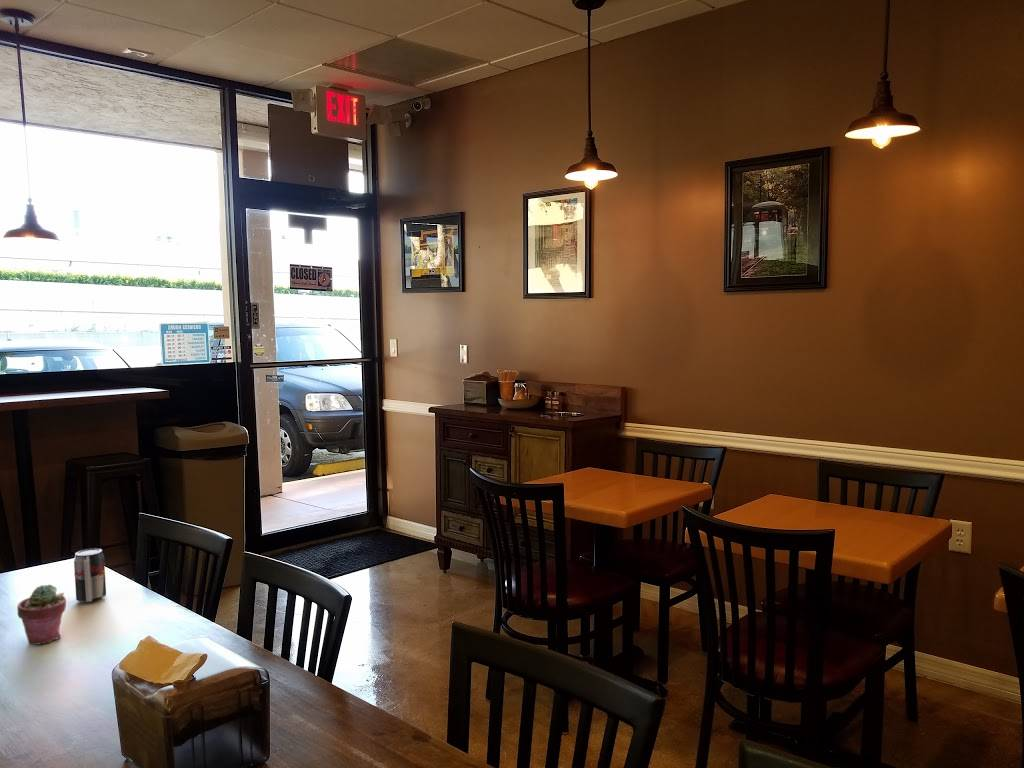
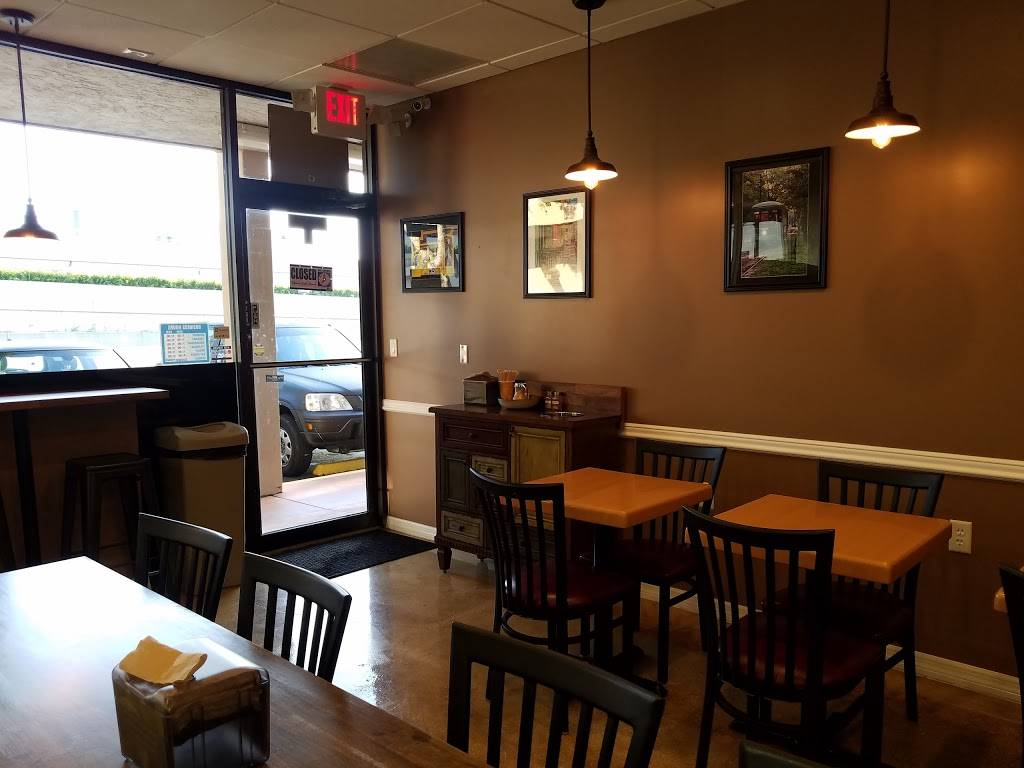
- potted succulent [16,583,67,646]
- beverage can [73,547,107,604]
